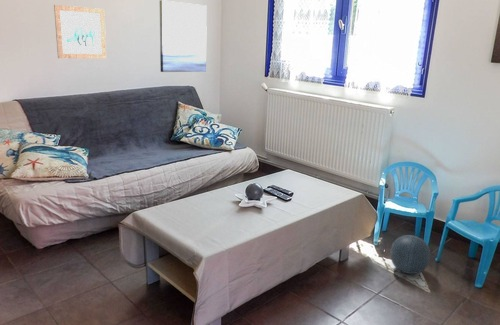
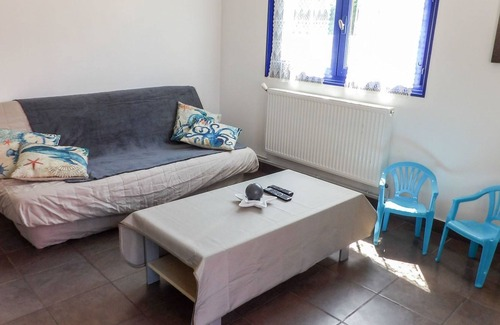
- ball [389,234,432,275]
- wall art [53,4,107,60]
- wall art [159,0,208,73]
